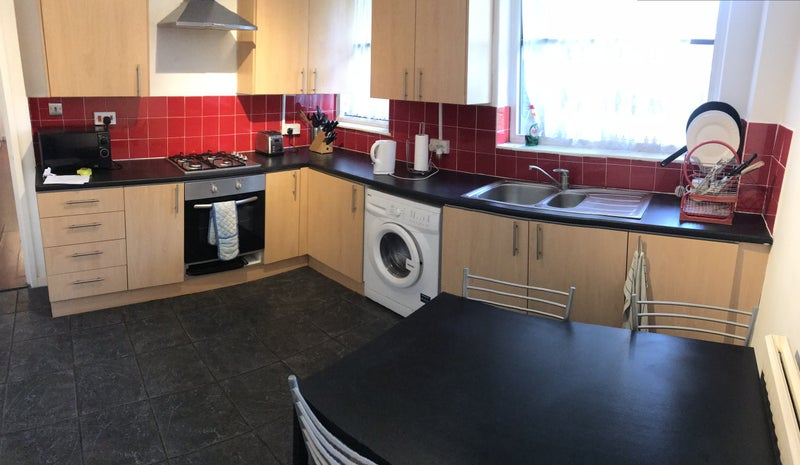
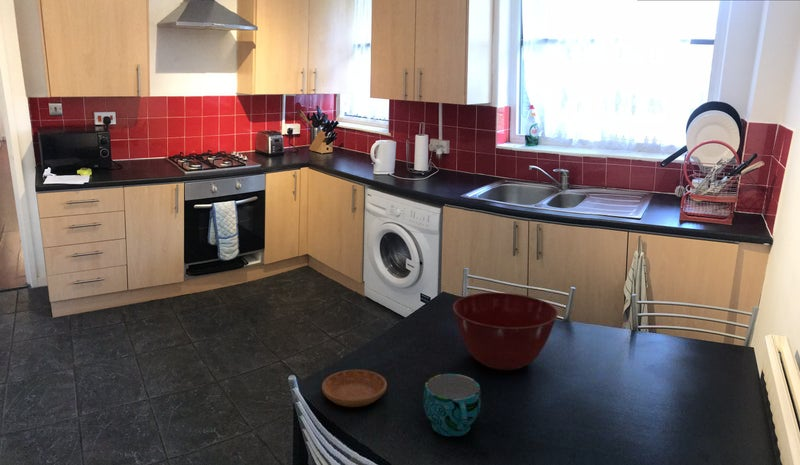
+ cup [423,373,482,438]
+ mixing bowl [452,292,559,371]
+ saucer [321,369,388,408]
